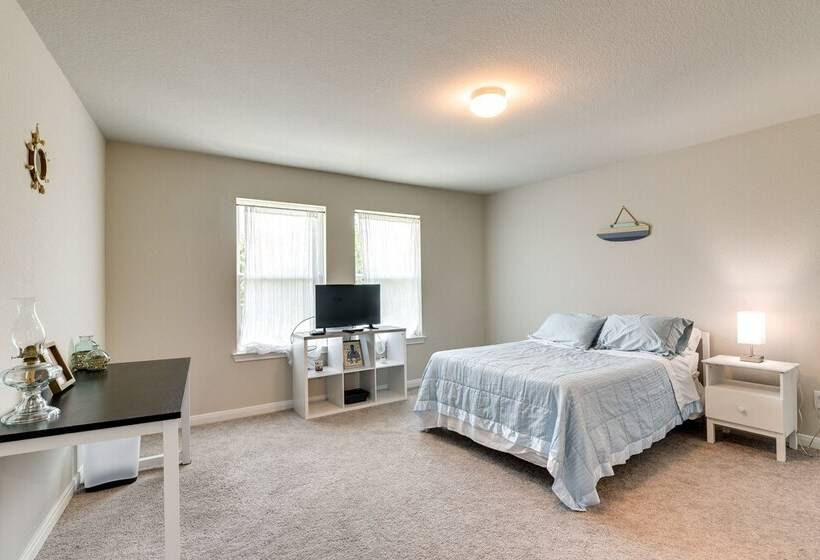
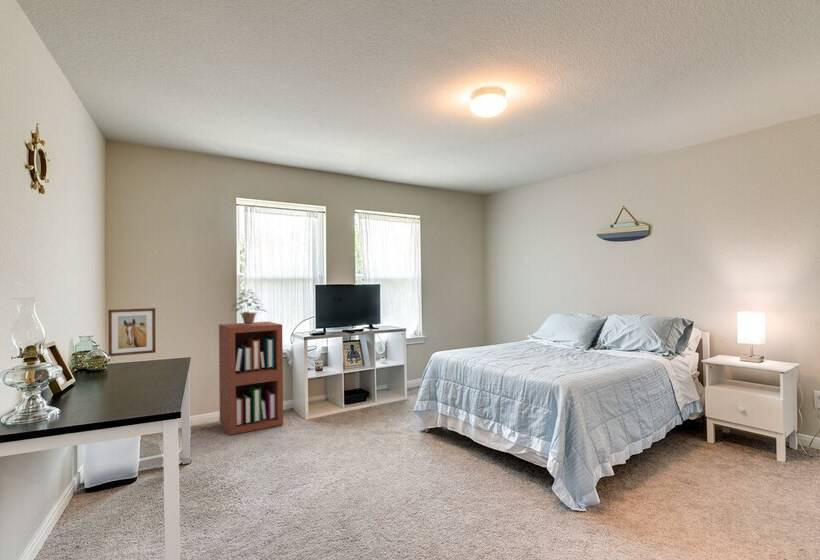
+ bookshelf [218,321,284,436]
+ wall art [107,307,157,357]
+ potted plant [230,288,268,325]
